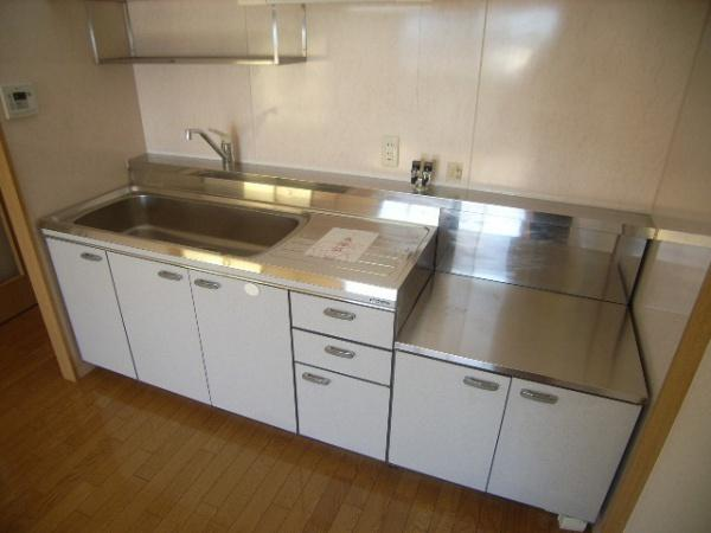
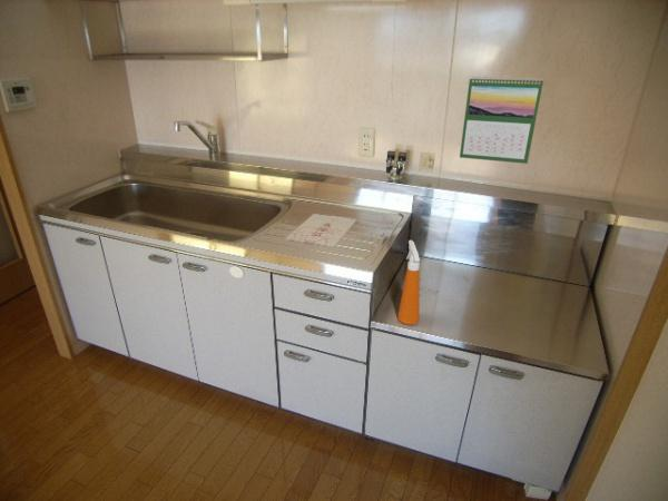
+ calendar [459,75,544,165]
+ spray bottle [396,239,421,326]
